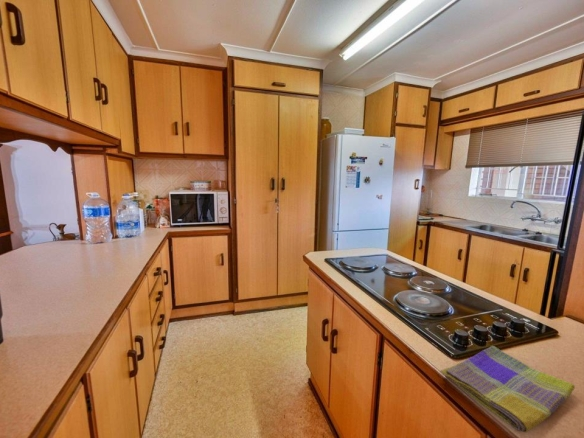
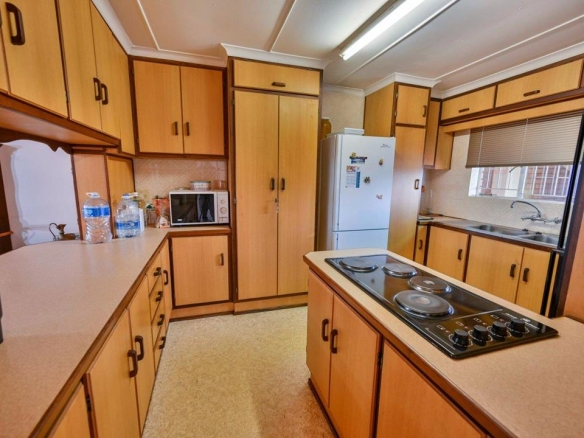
- dish towel [439,345,576,433]
